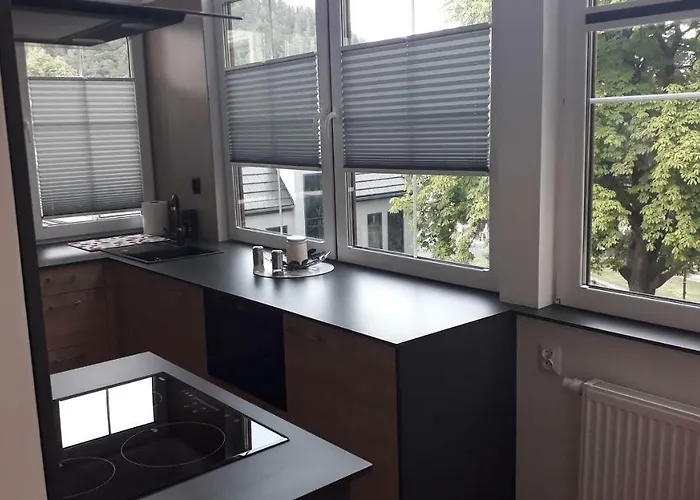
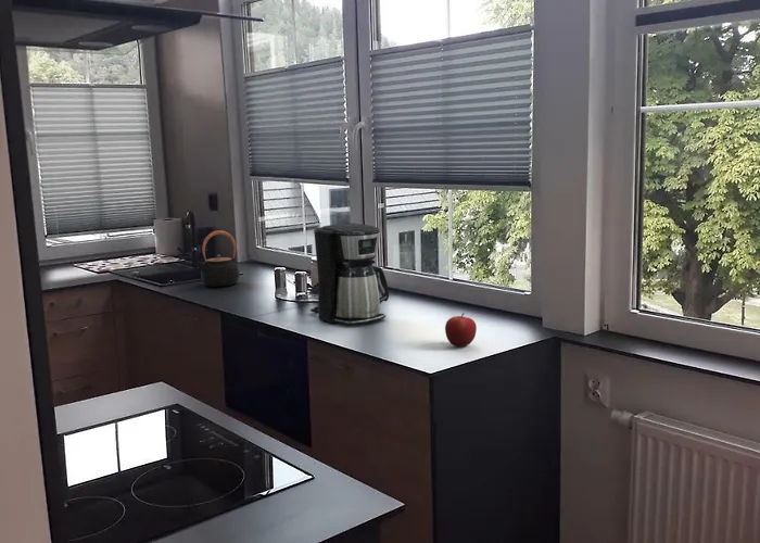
+ teapot [193,229,240,288]
+ coffee maker [309,223,390,327]
+ fruit [444,312,478,349]
